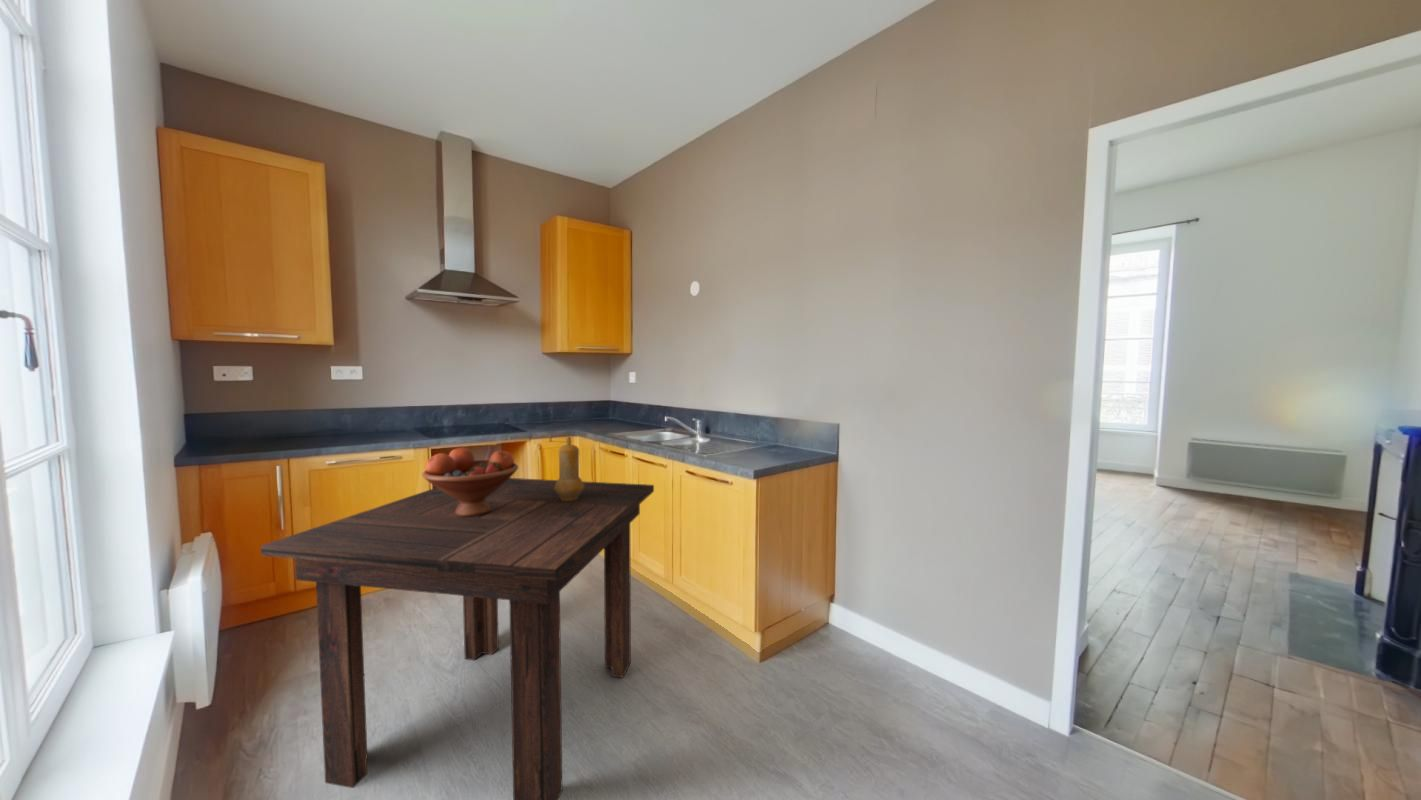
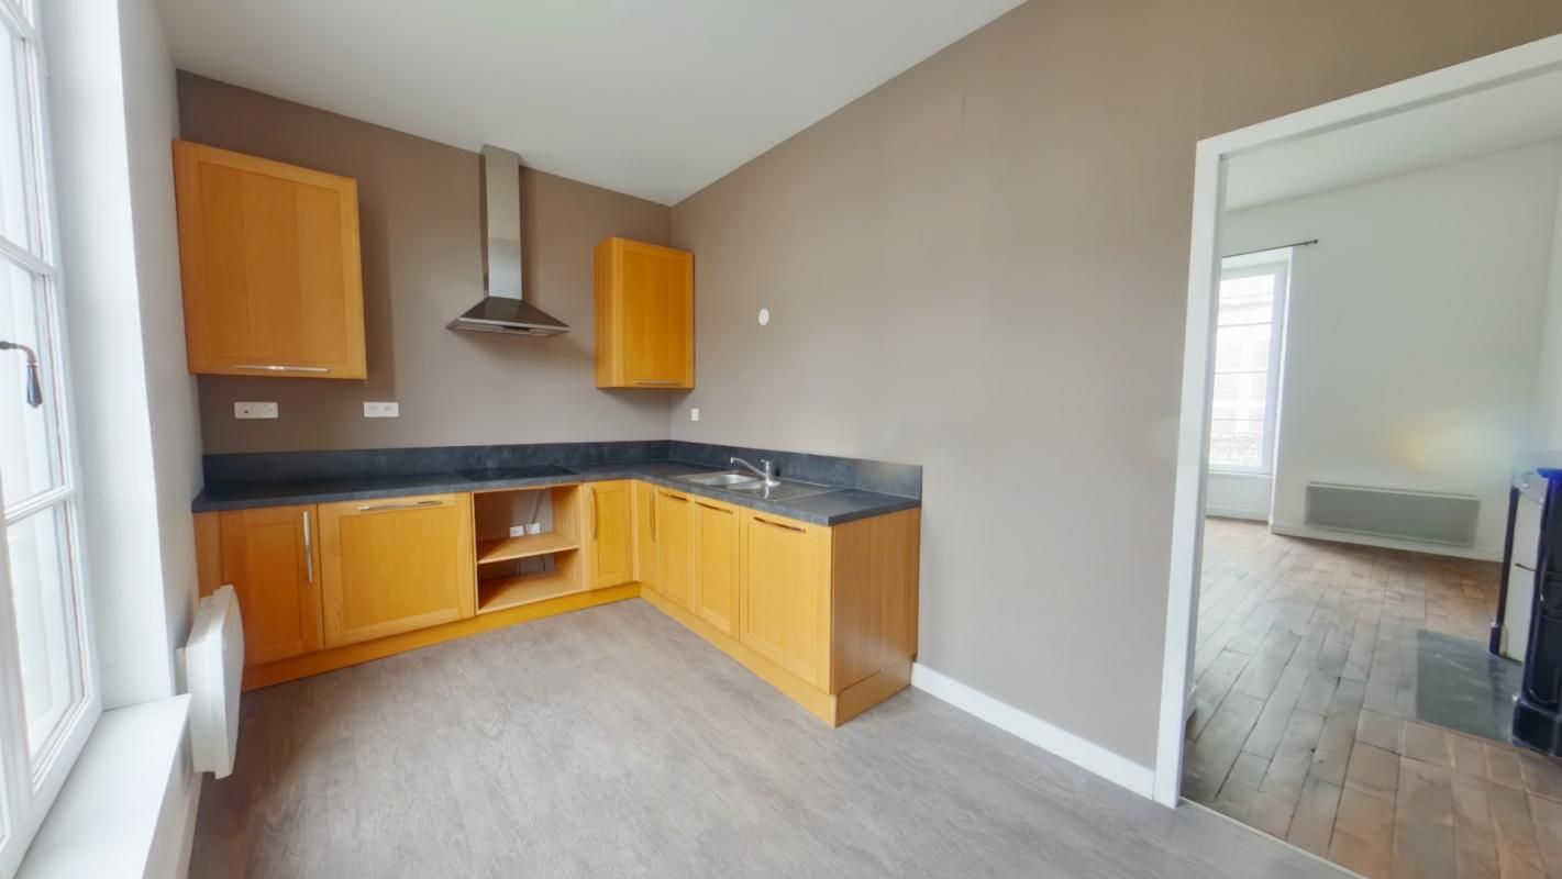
- pepper mill [547,435,584,501]
- dining table [260,477,655,800]
- fruit bowl [421,446,519,517]
